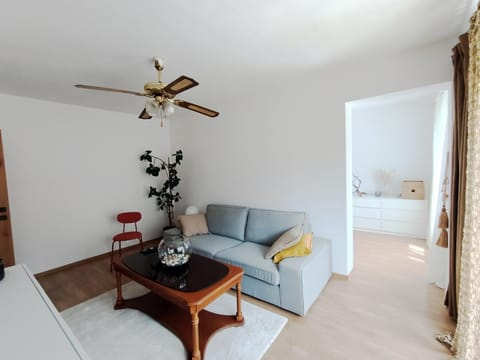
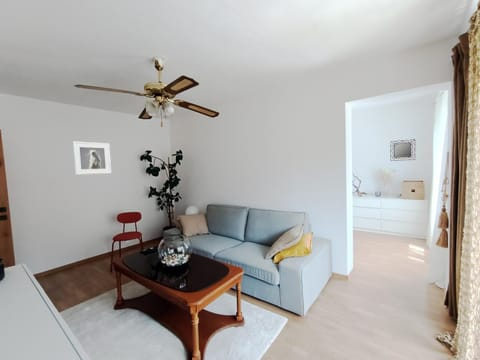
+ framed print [72,140,112,176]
+ home mirror [389,138,416,162]
